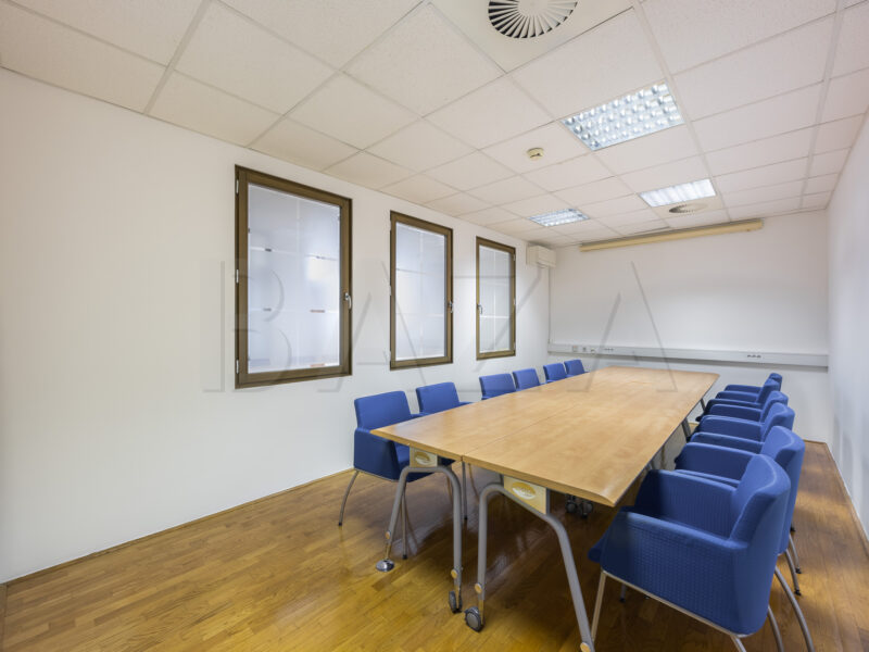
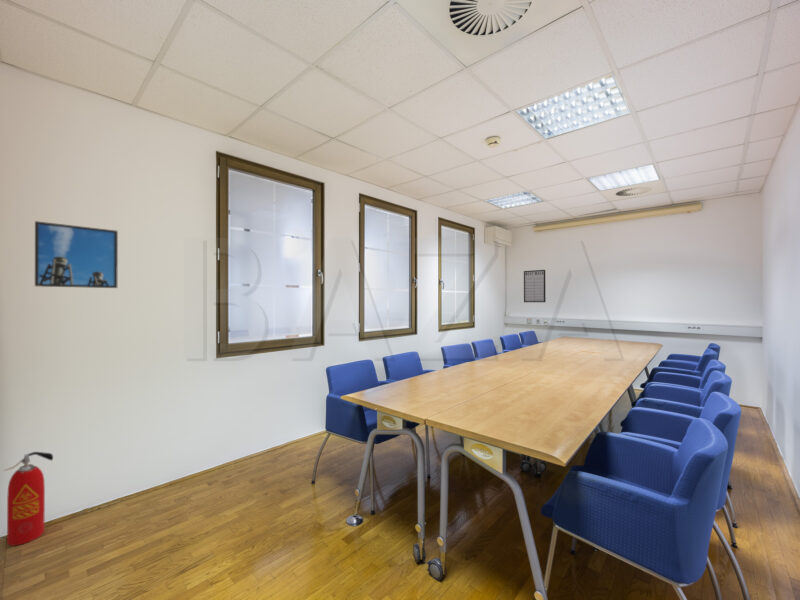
+ writing board [523,269,547,303]
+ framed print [34,220,119,289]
+ fire extinguisher [3,451,54,547]
